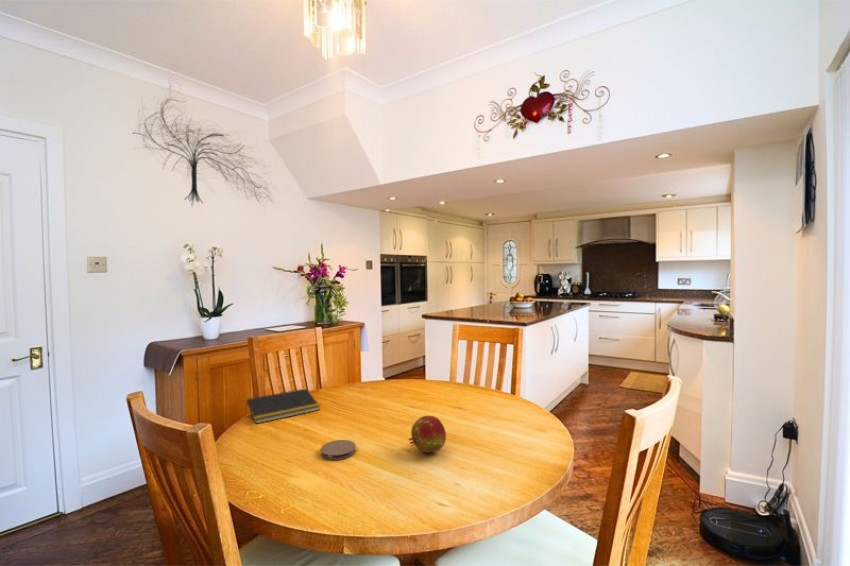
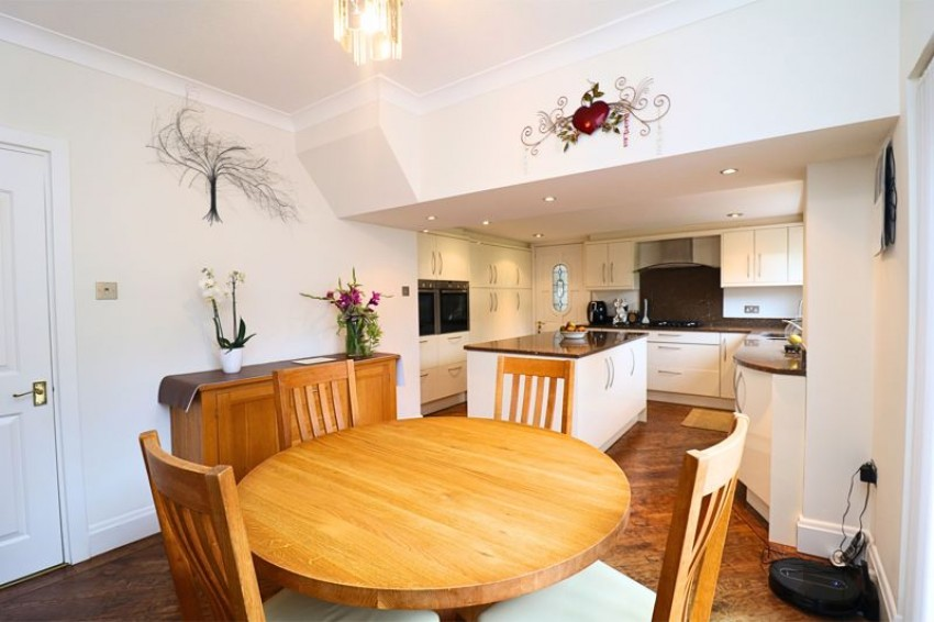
- coaster [320,439,357,461]
- fruit [407,415,447,454]
- notepad [244,387,321,425]
